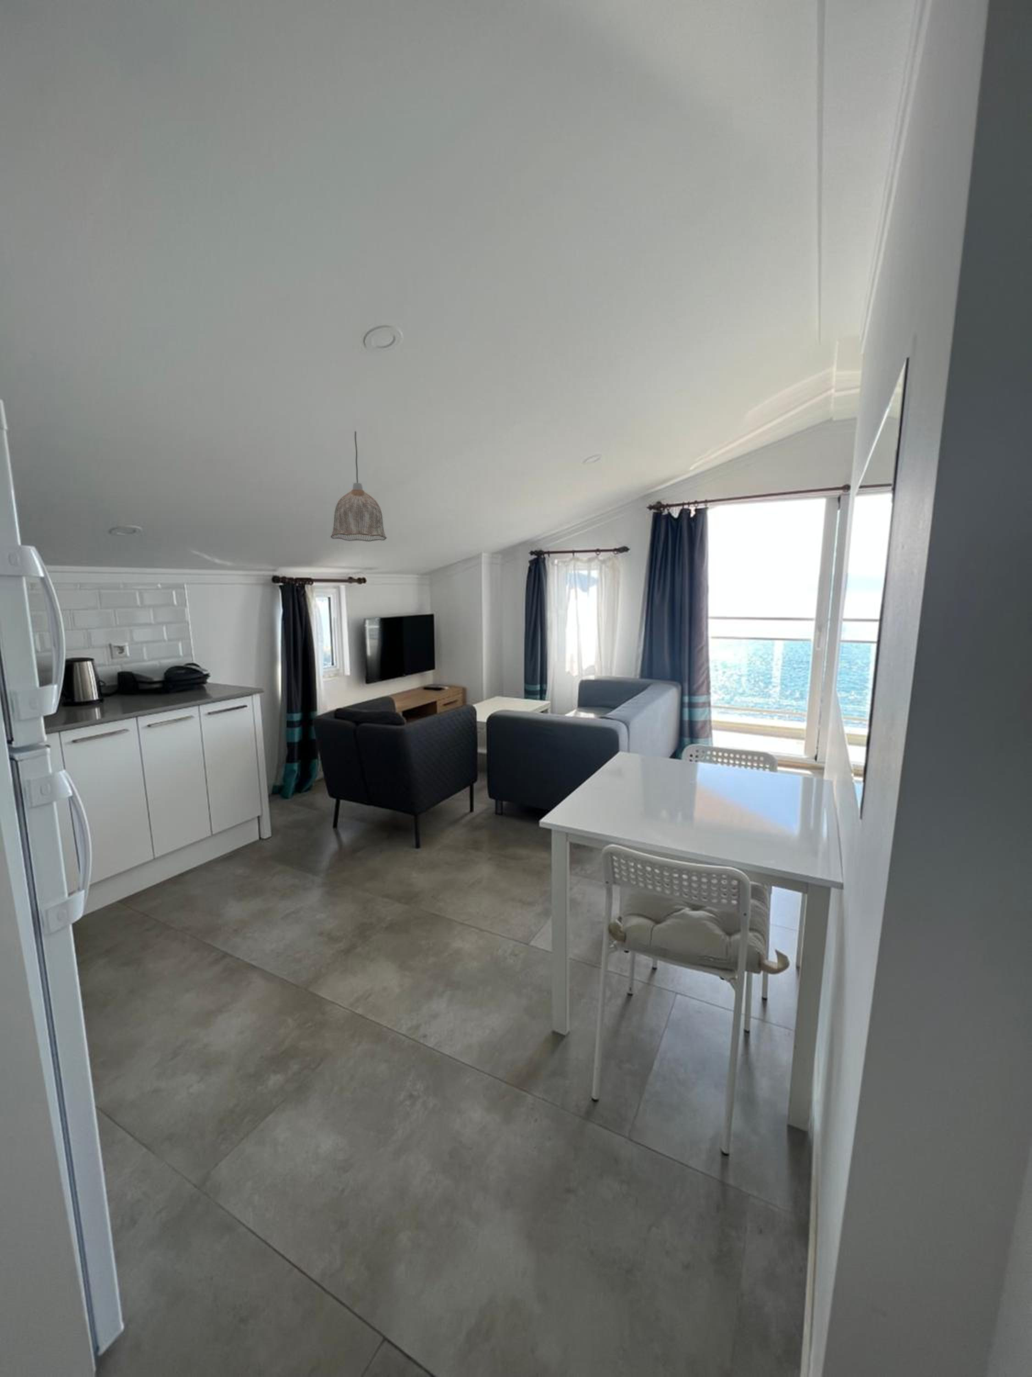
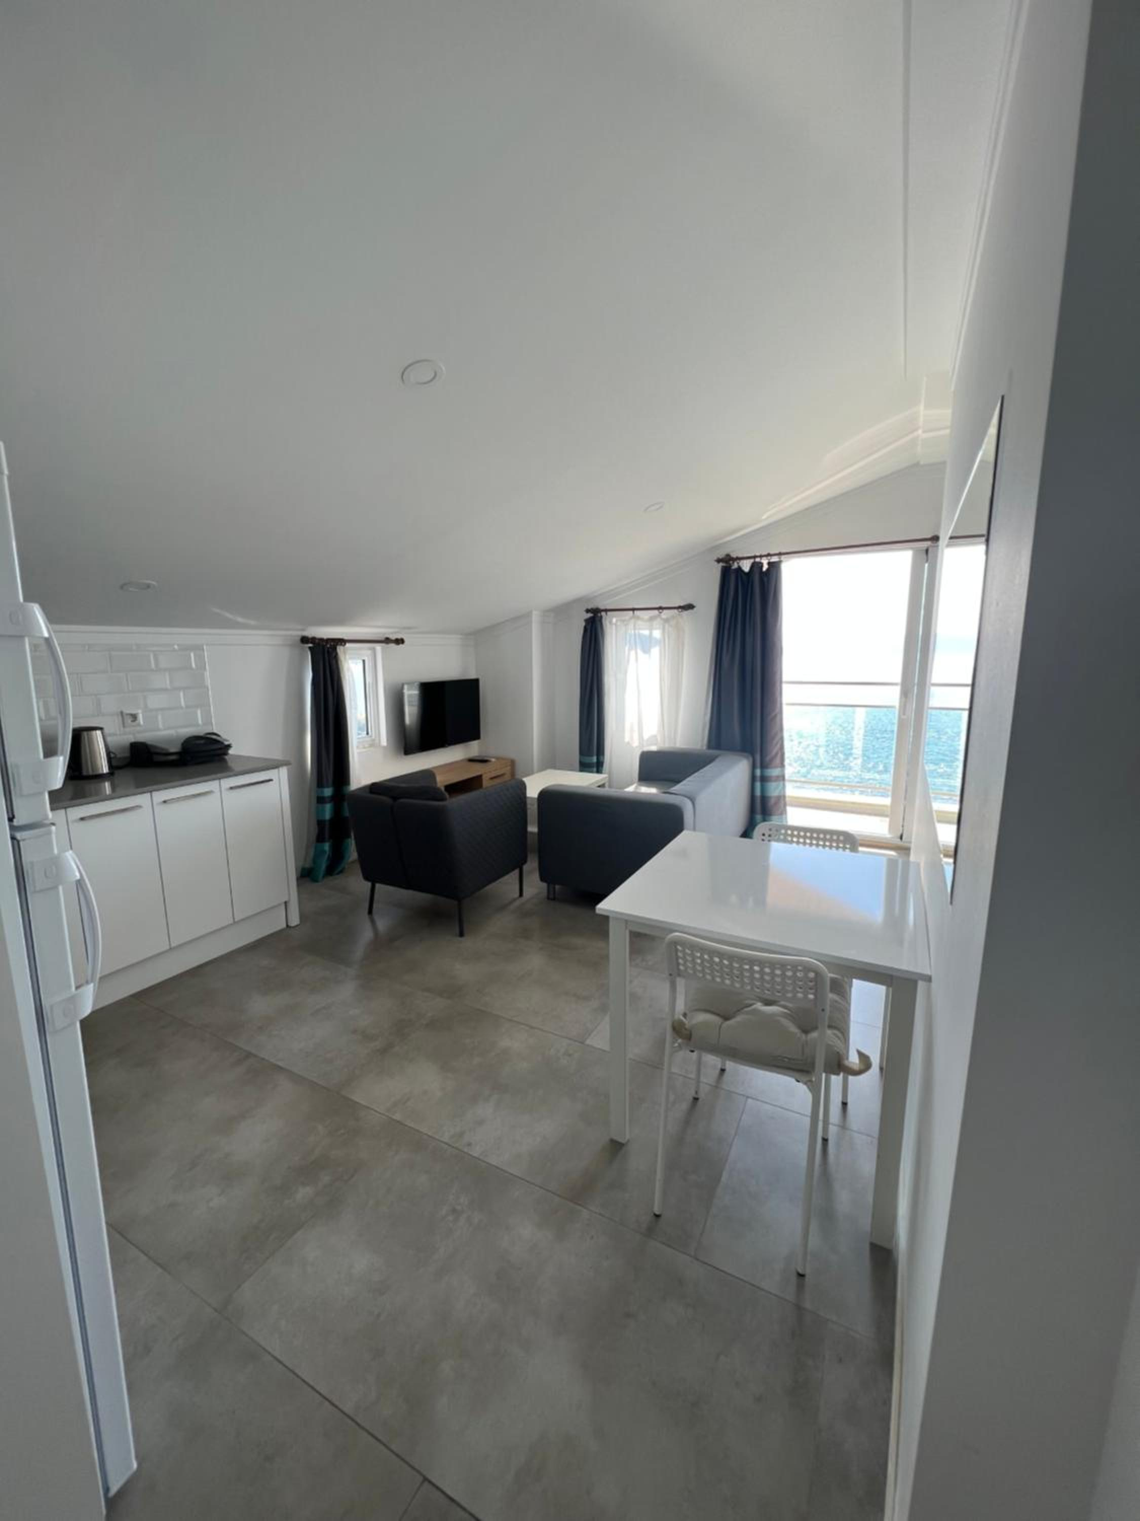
- pendant lamp [331,430,388,542]
